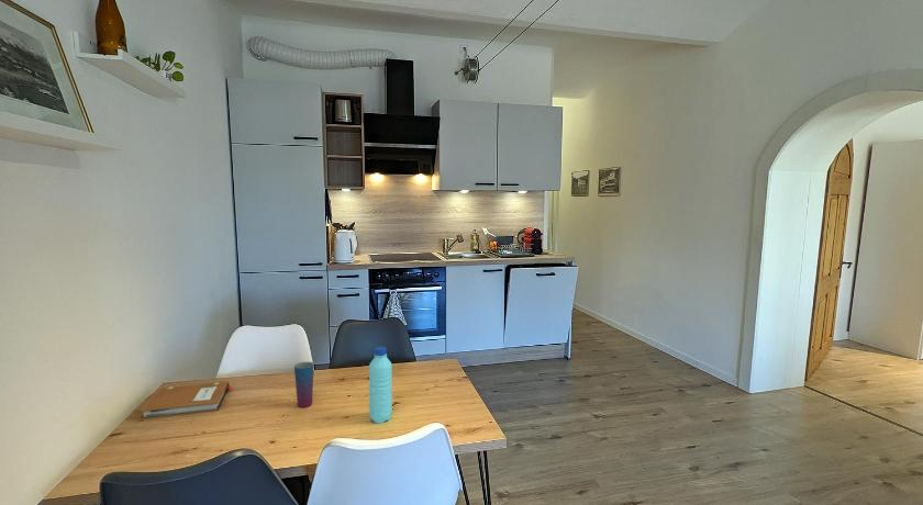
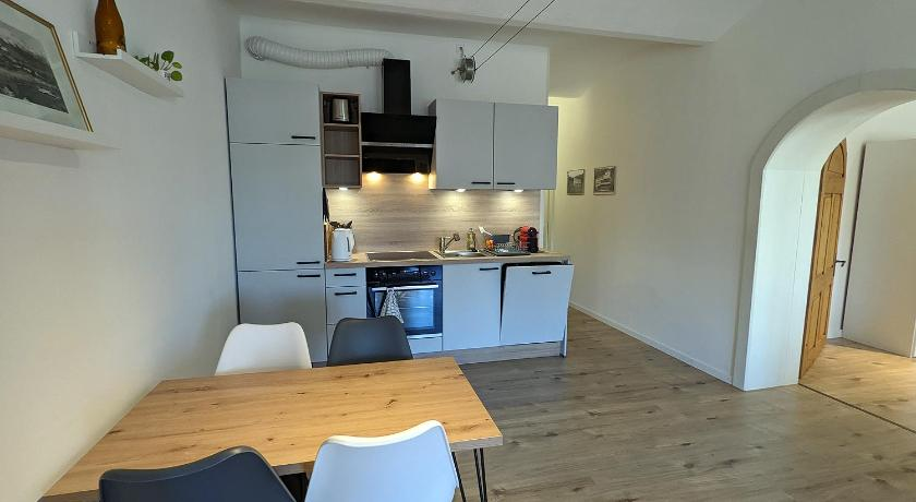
- water bottle [368,346,393,425]
- cup [293,361,315,408]
- notebook [138,381,233,422]
